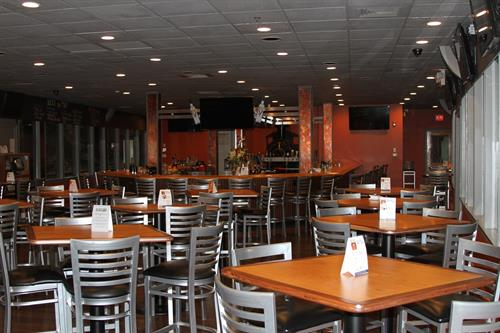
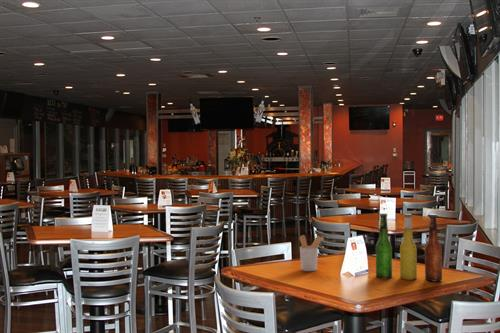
+ beer bottle [375,212,443,282]
+ utensil holder [298,234,325,272]
